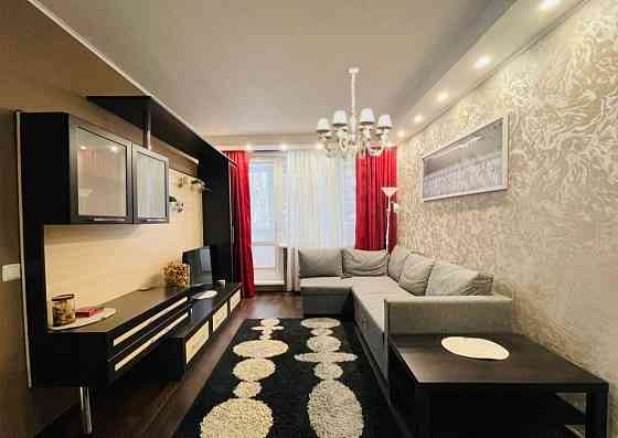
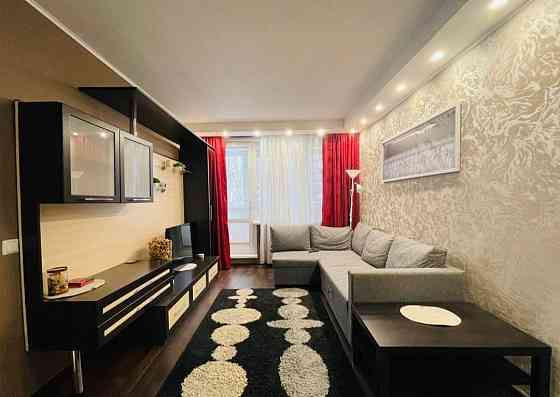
- chandelier [315,66,393,161]
